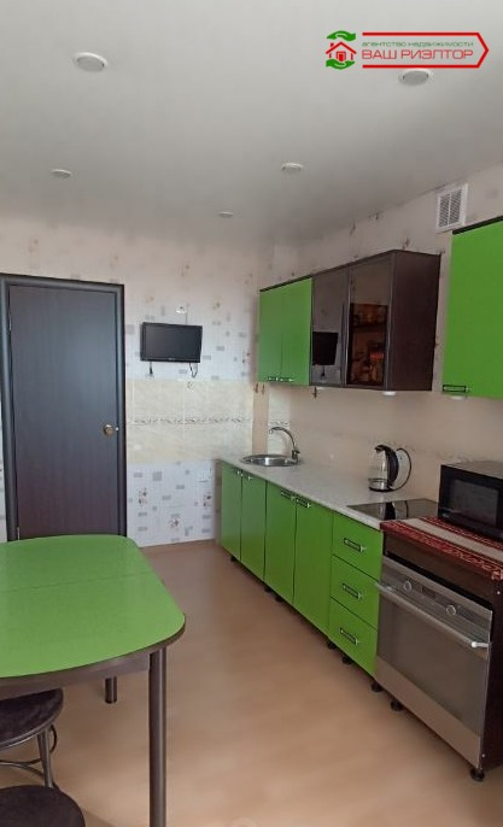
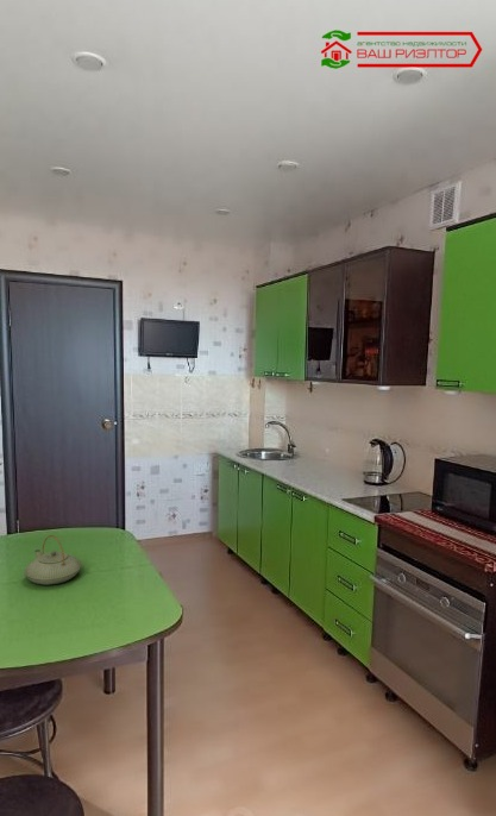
+ teapot [23,534,83,586]
